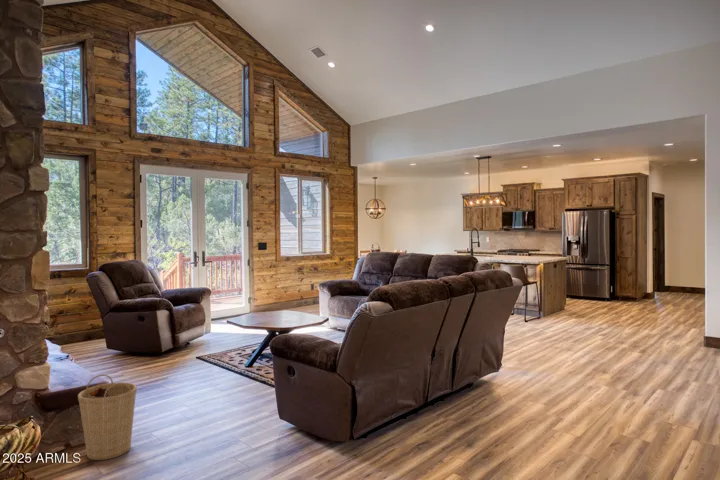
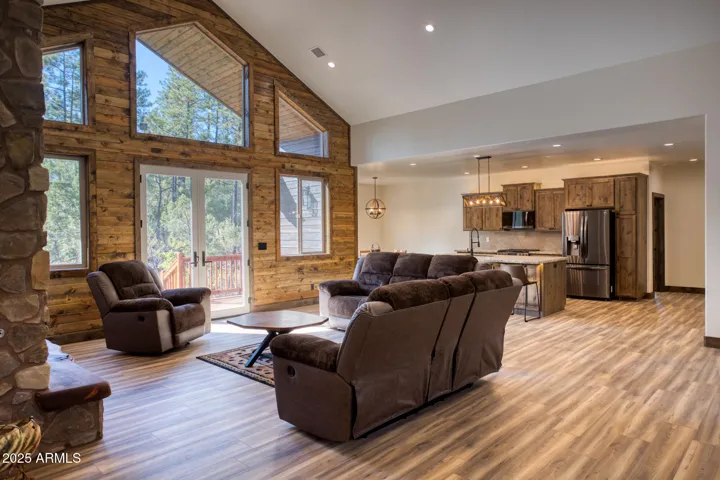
- basket [77,374,138,461]
